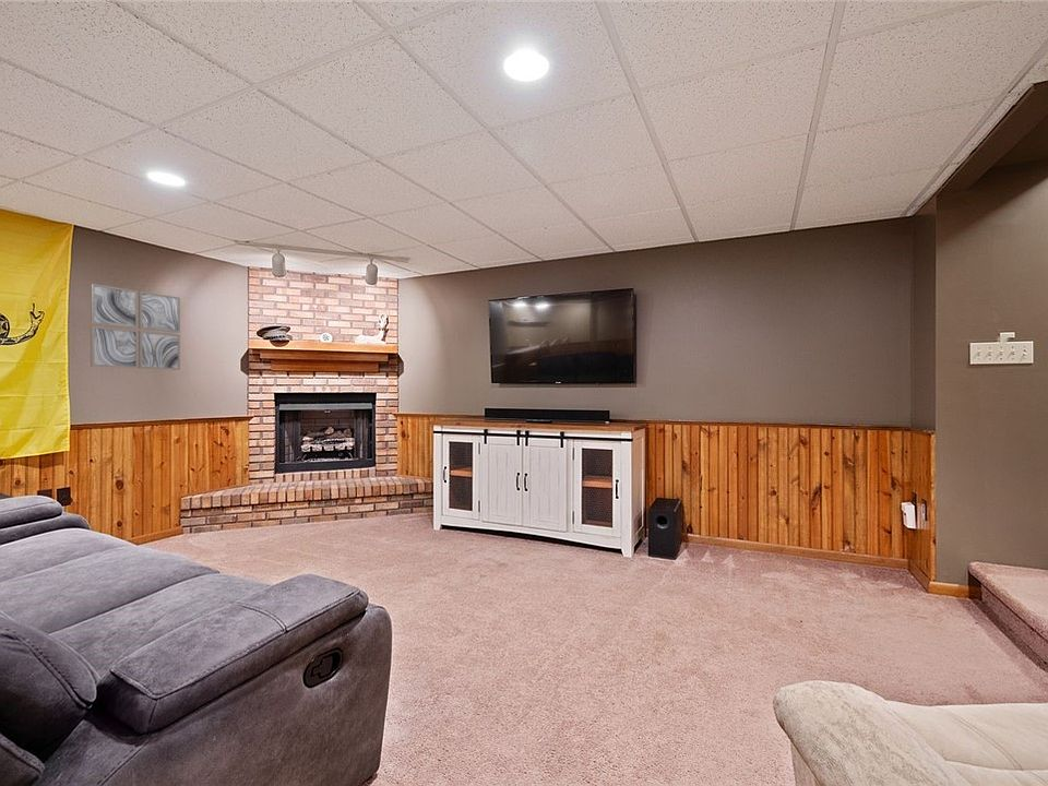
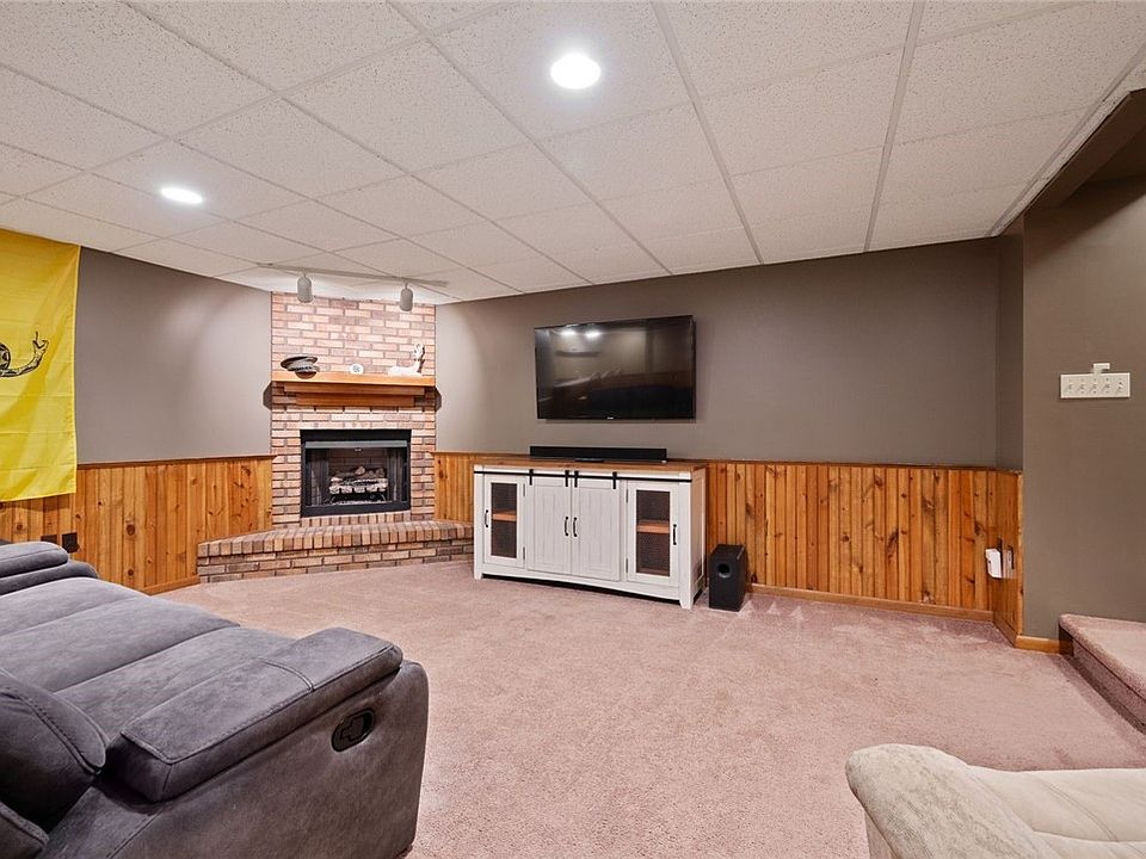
- wall art [90,283,181,371]
